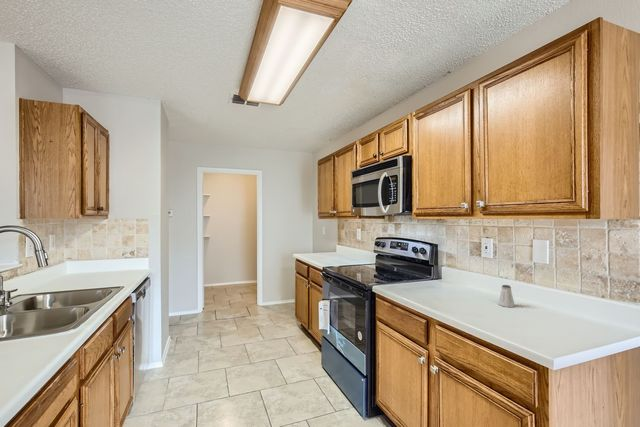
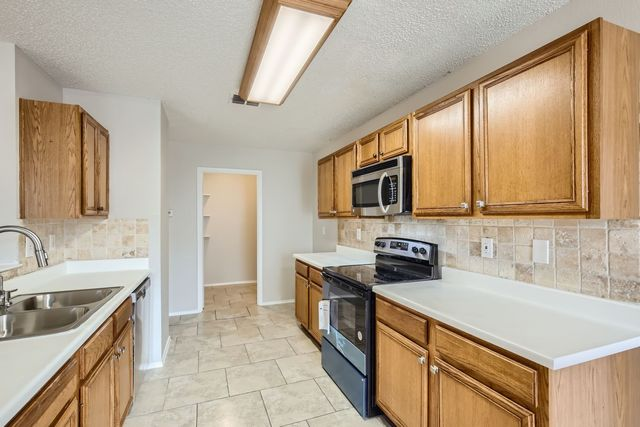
- saltshaker [498,284,516,308]
